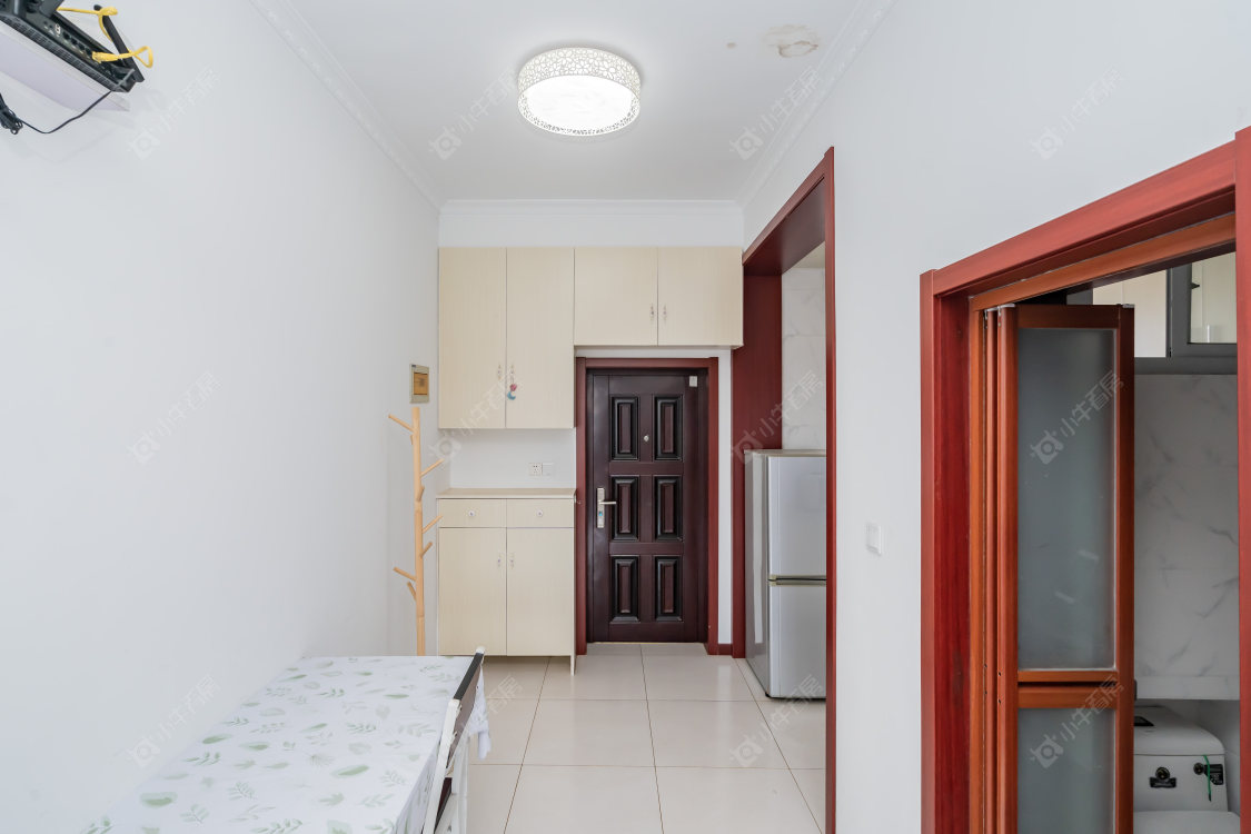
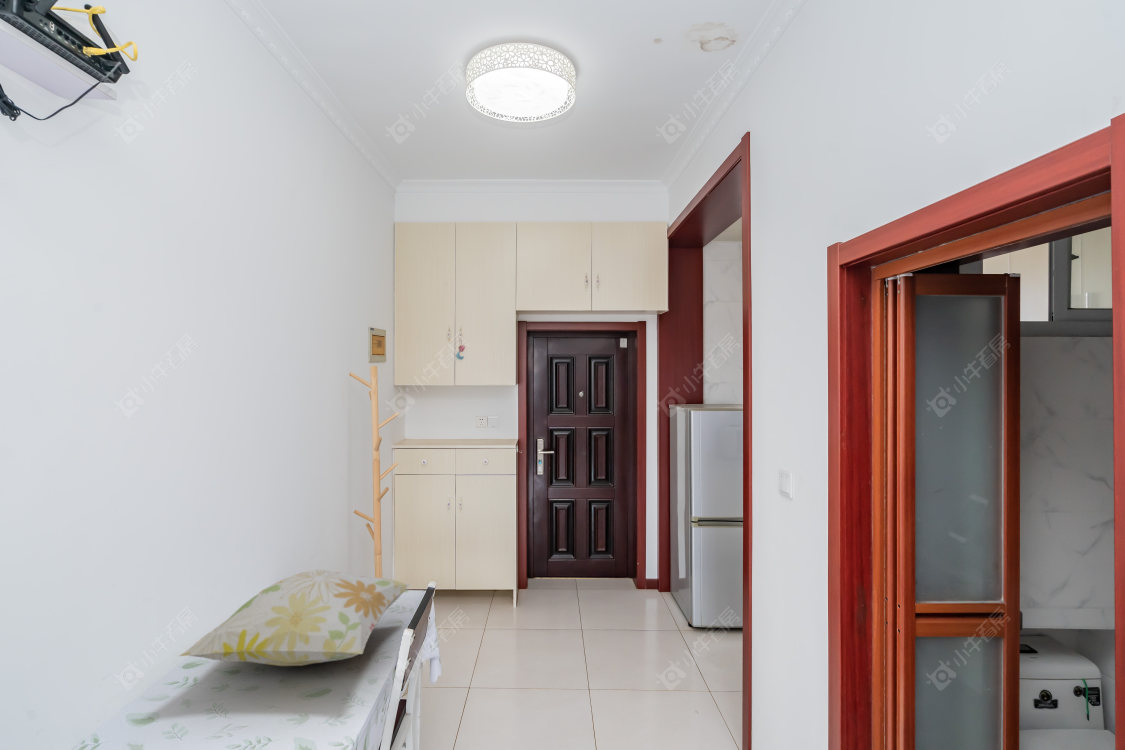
+ decorative pillow [178,568,412,667]
